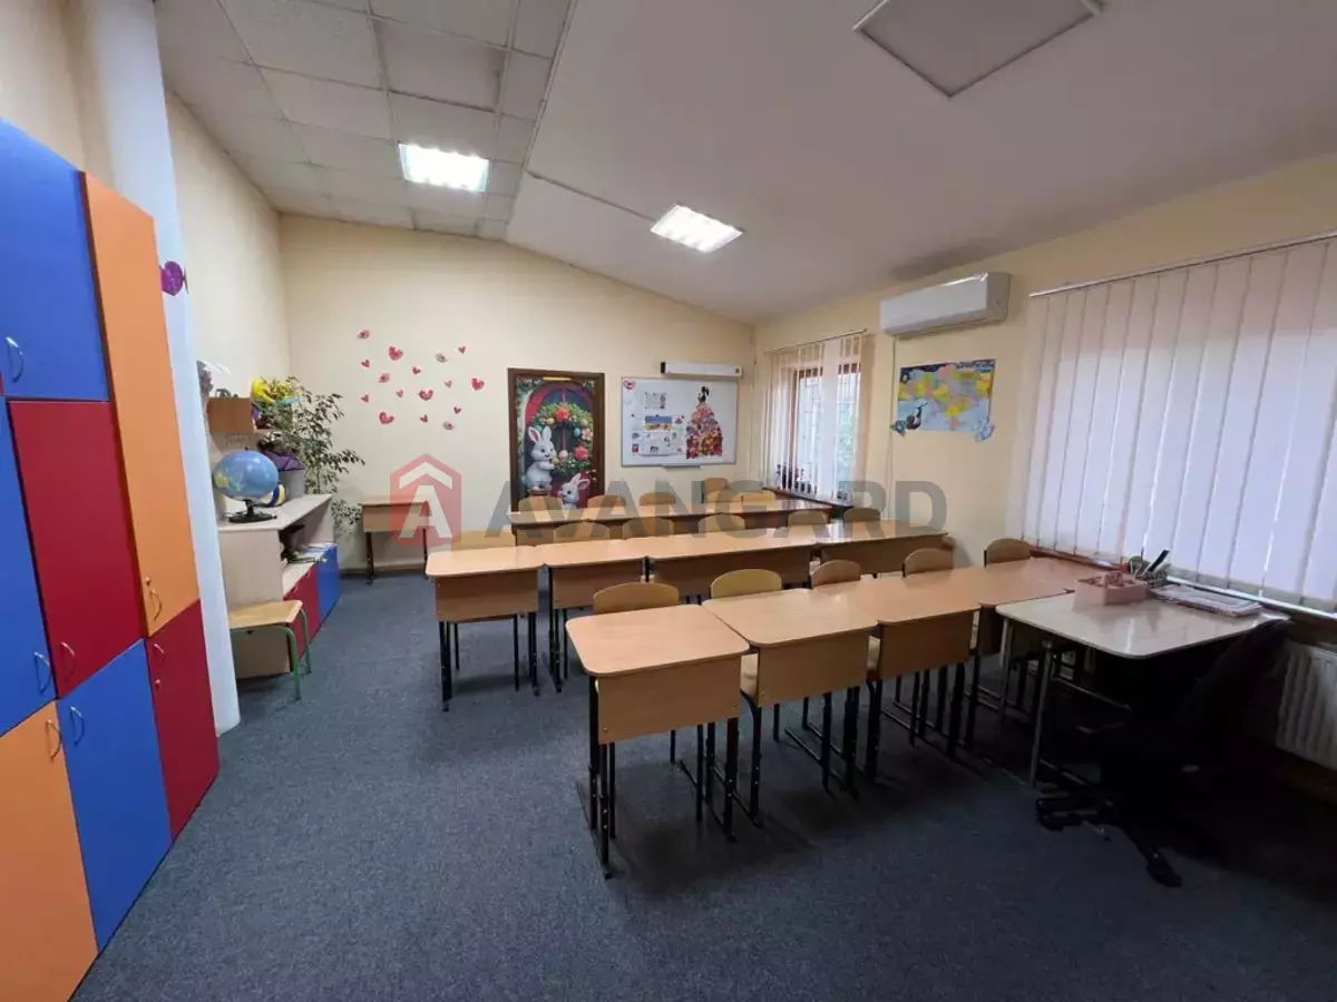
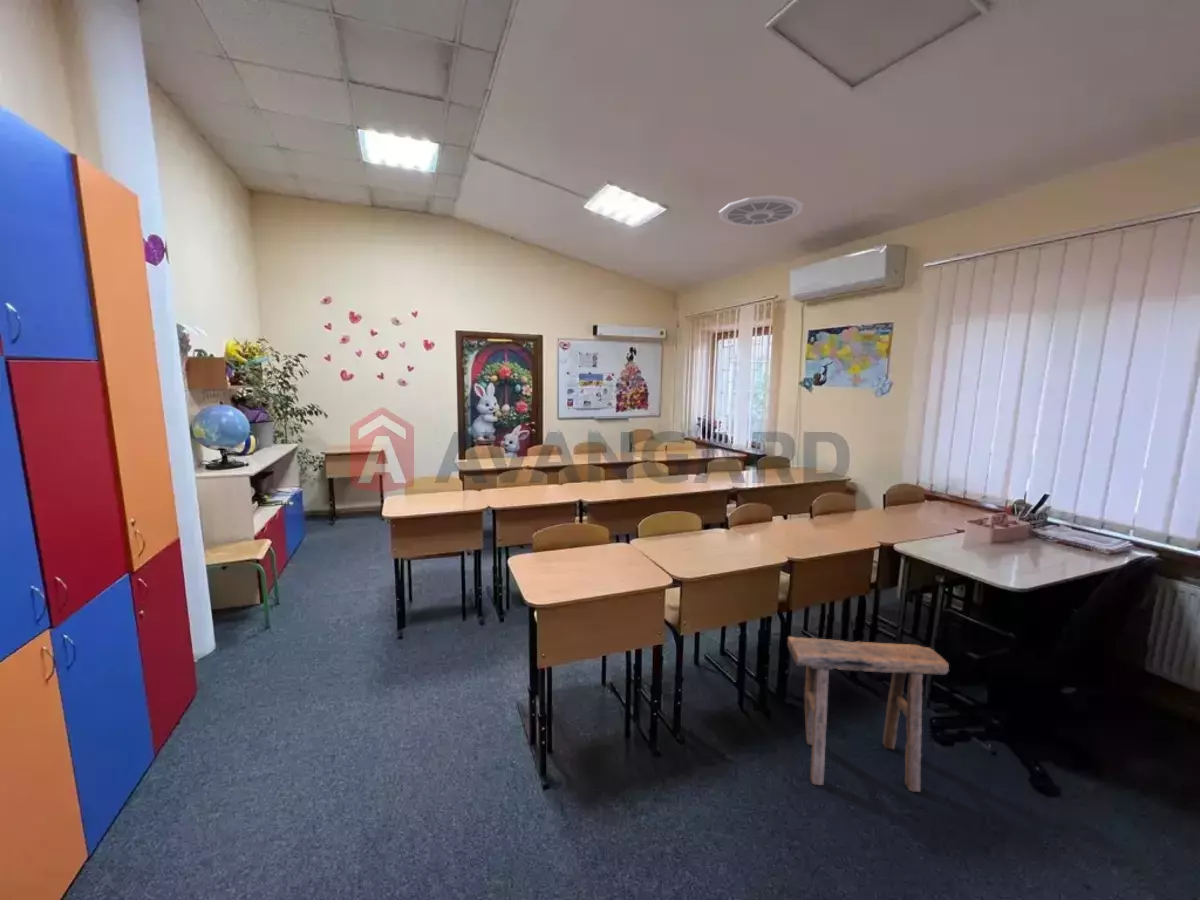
+ stool [786,636,950,793]
+ ceiling vent [718,194,804,227]
